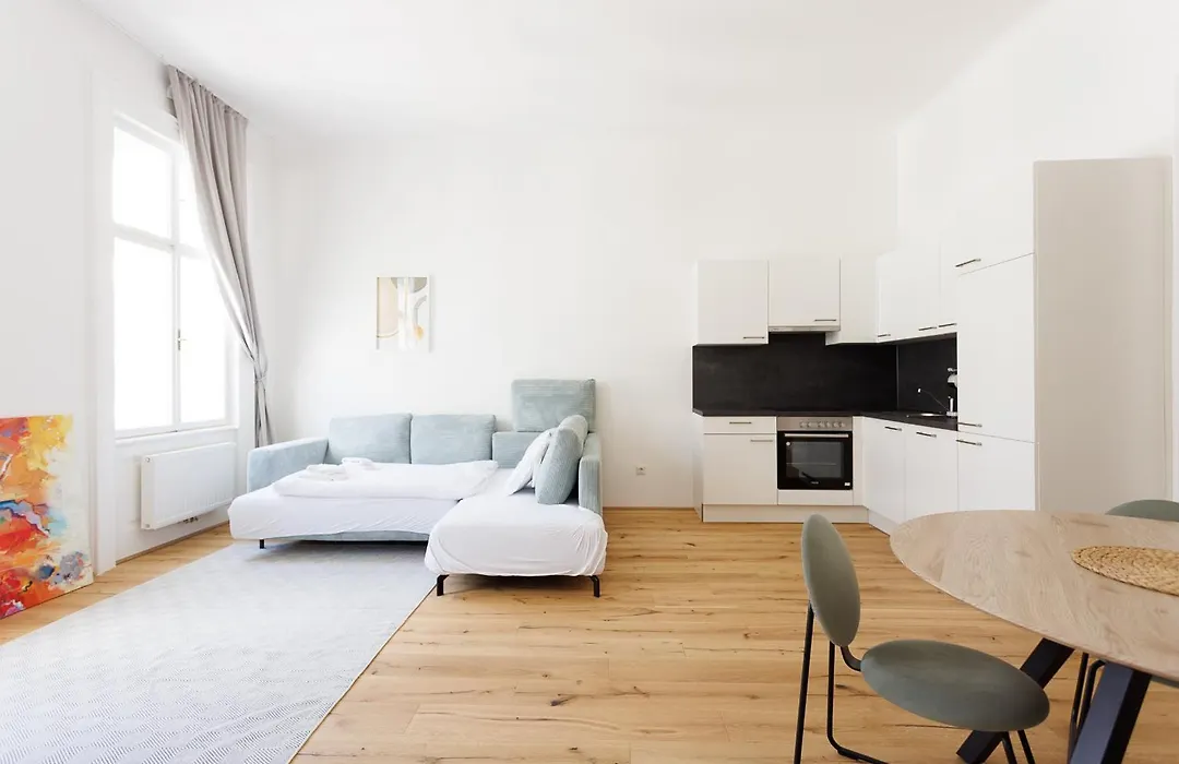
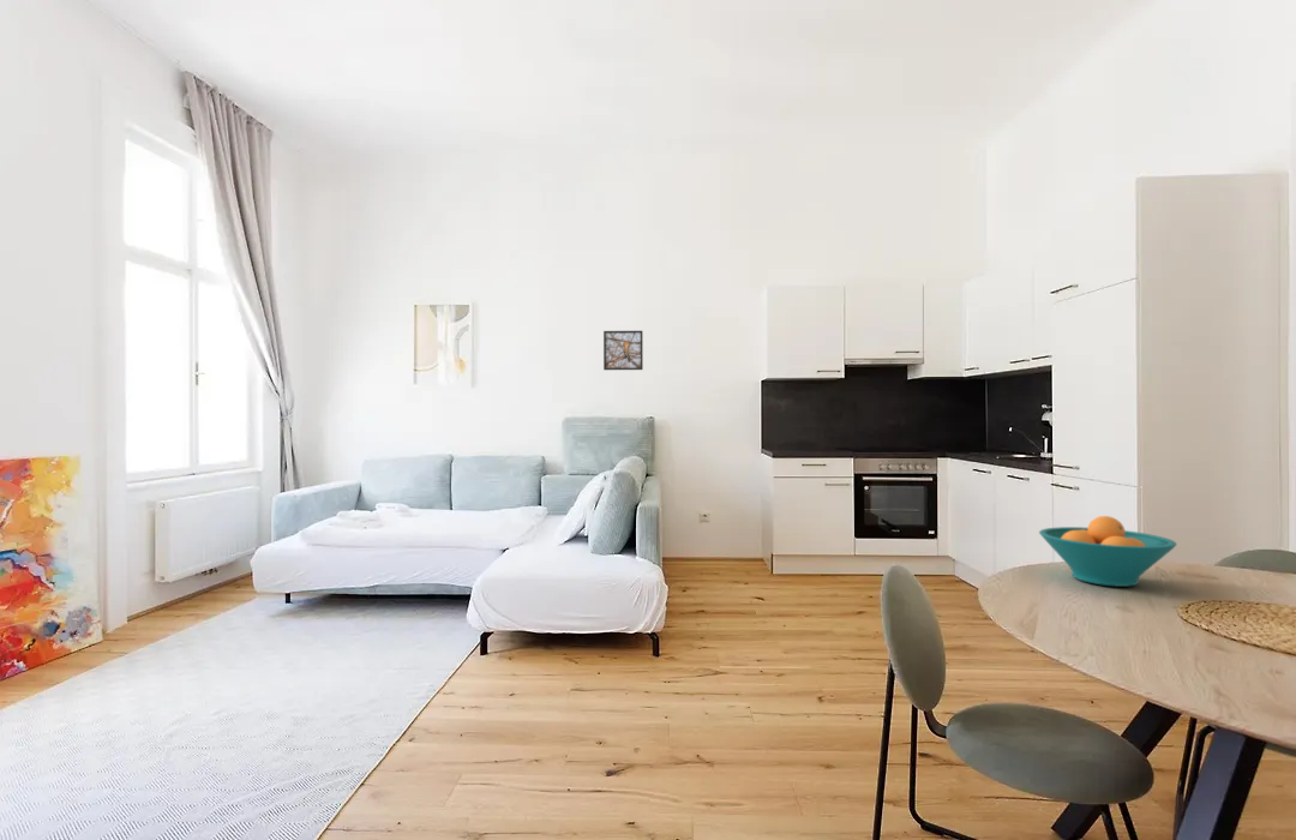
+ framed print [602,330,644,371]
+ fruit bowl [1038,515,1178,588]
